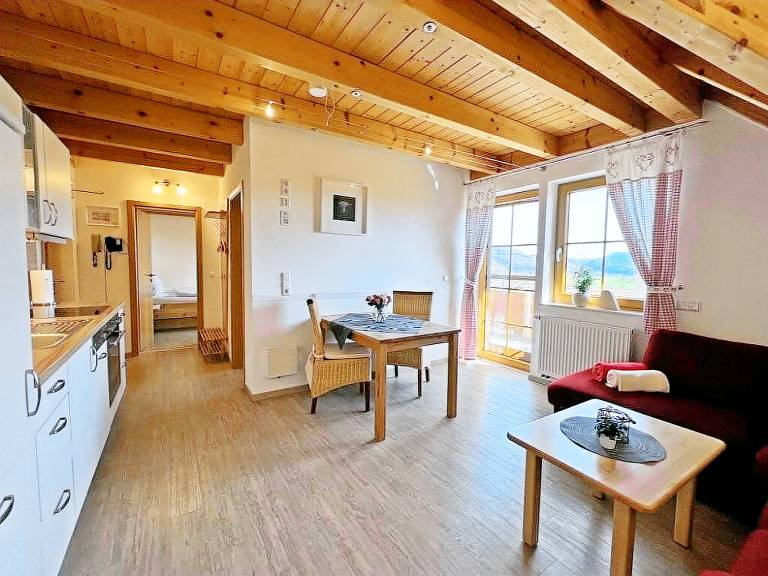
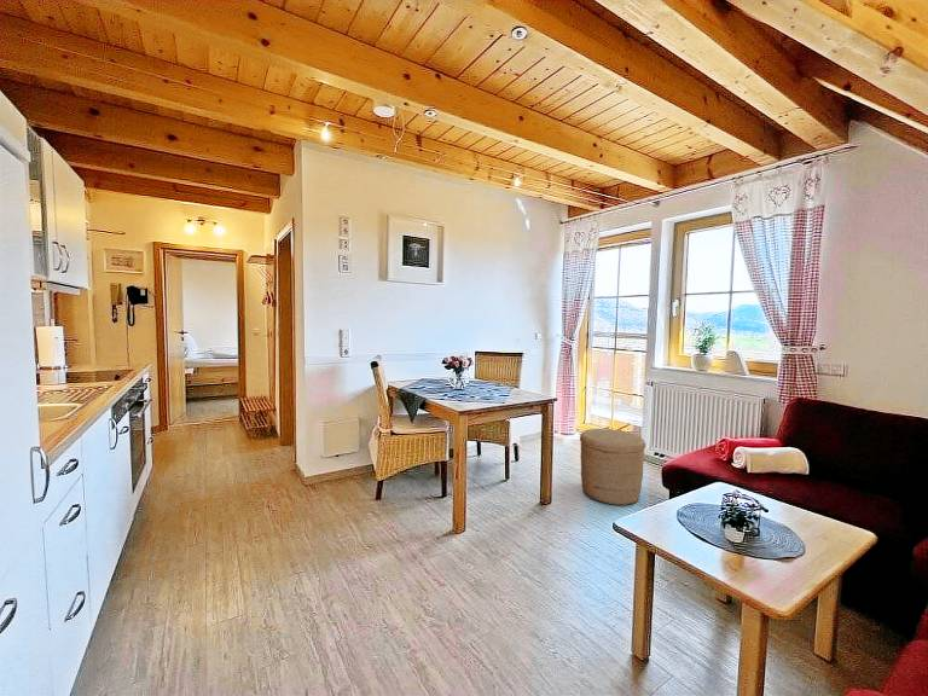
+ woven basket [579,428,646,506]
